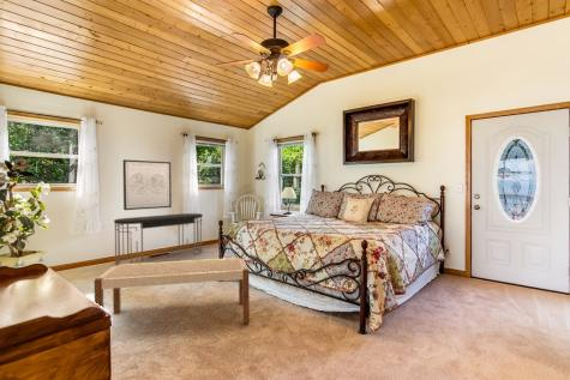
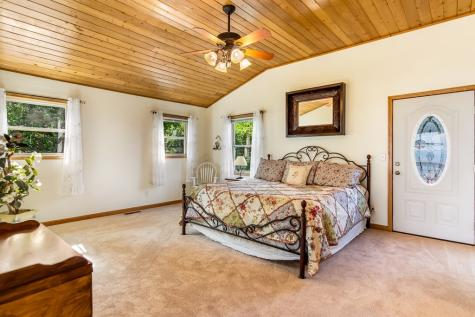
- wall art [122,158,173,211]
- bench [94,257,251,325]
- console table [113,212,204,264]
